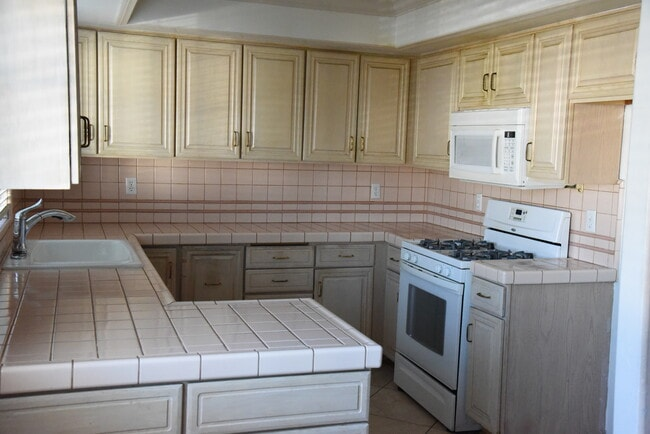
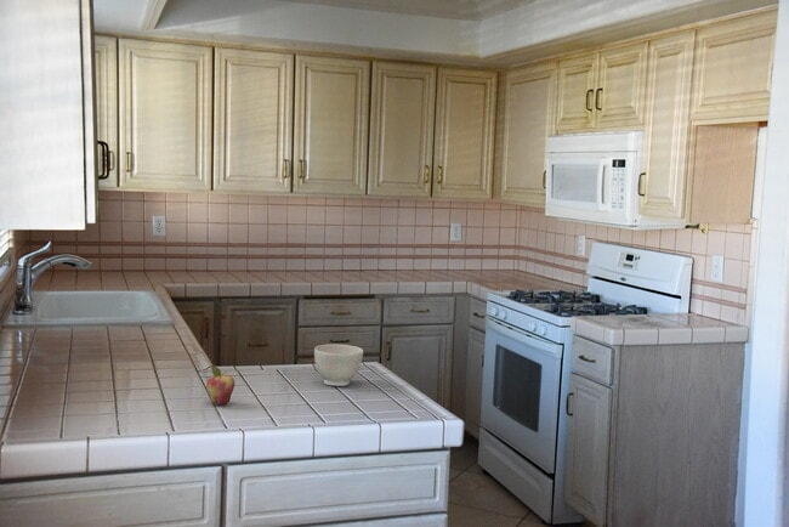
+ bowl [313,344,364,387]
+ fruit [205,363,235,407]
